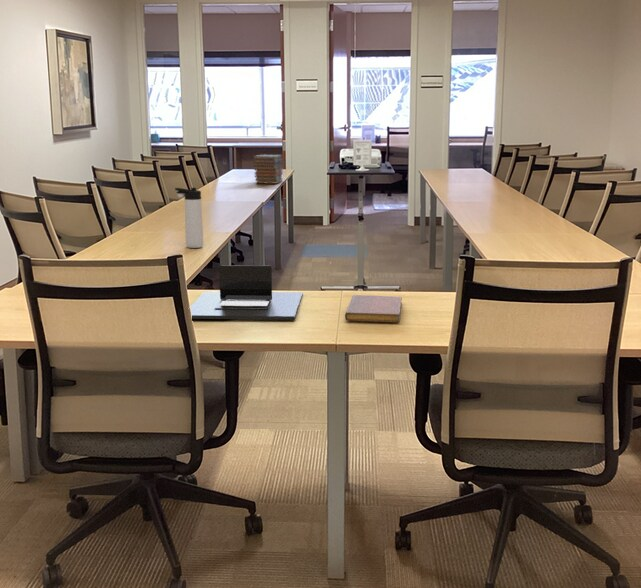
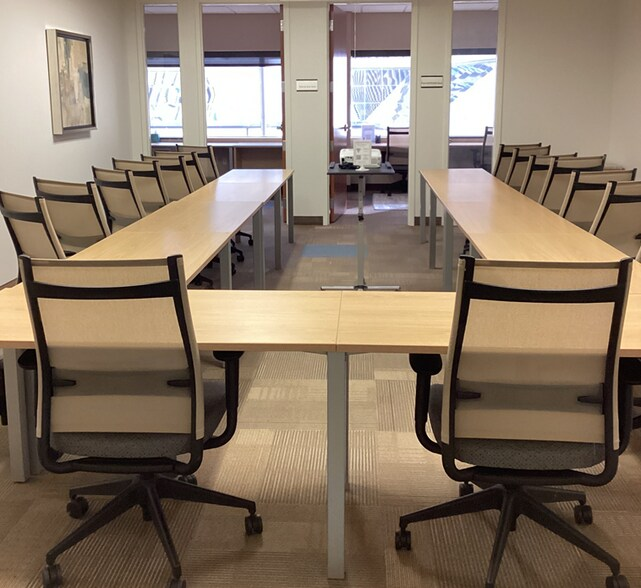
- laptop [189,264,304,321]
- book stack [252,154,284,185]
- thermos bottle [174,187,204,249]
- notebook [344,294,403,323]
